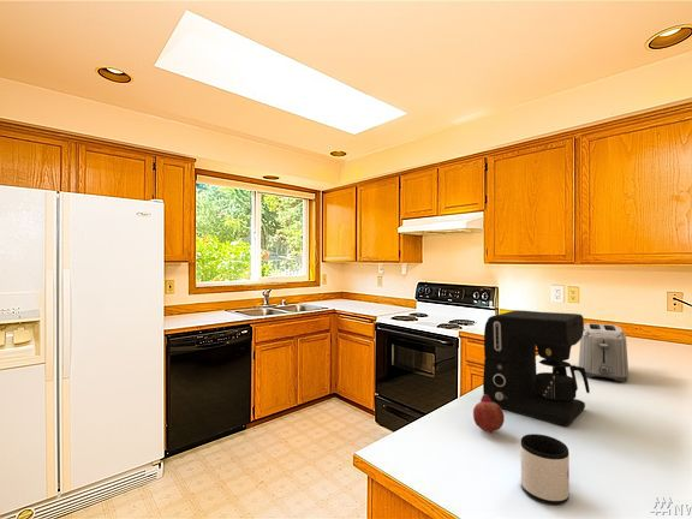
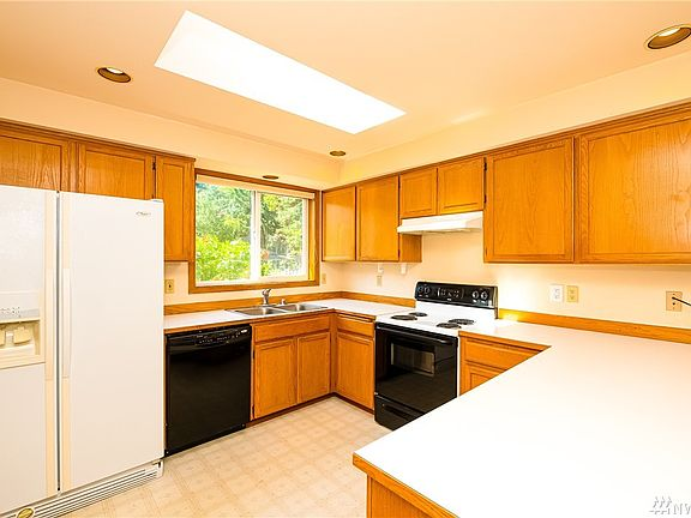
- mug [519,432,571,506]
- fruit [472,394,506,434]
- toaster [578,322,630,383]
- coffee maker [482,309,591,426]
